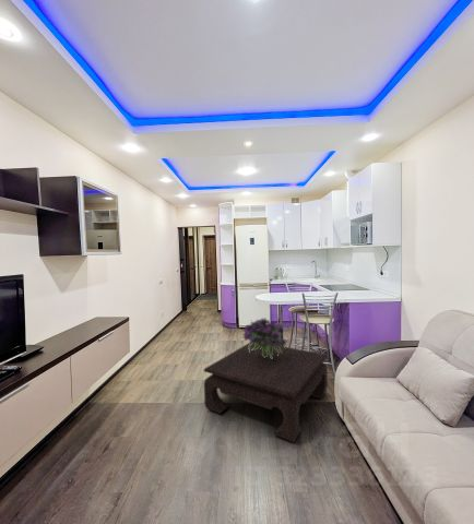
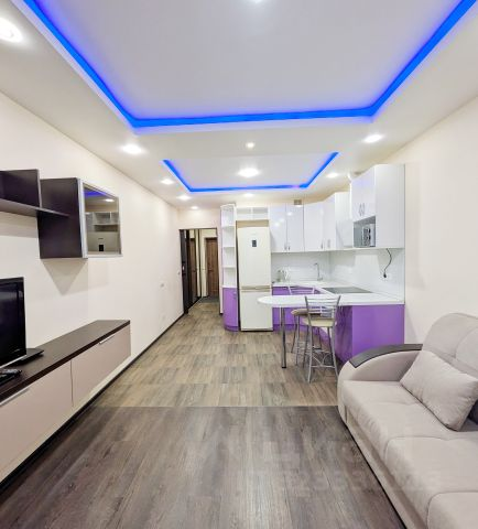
- coffee table [202,342,329,443]
- bouquet [241,317,287,359]
